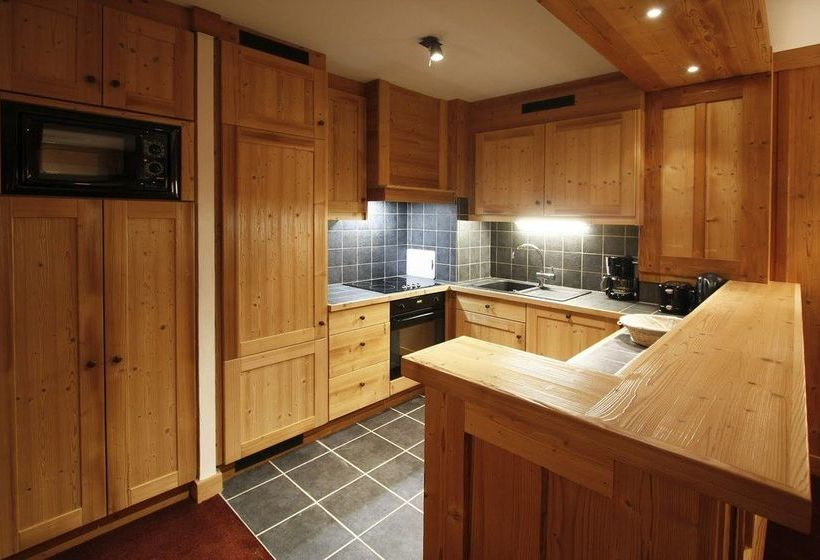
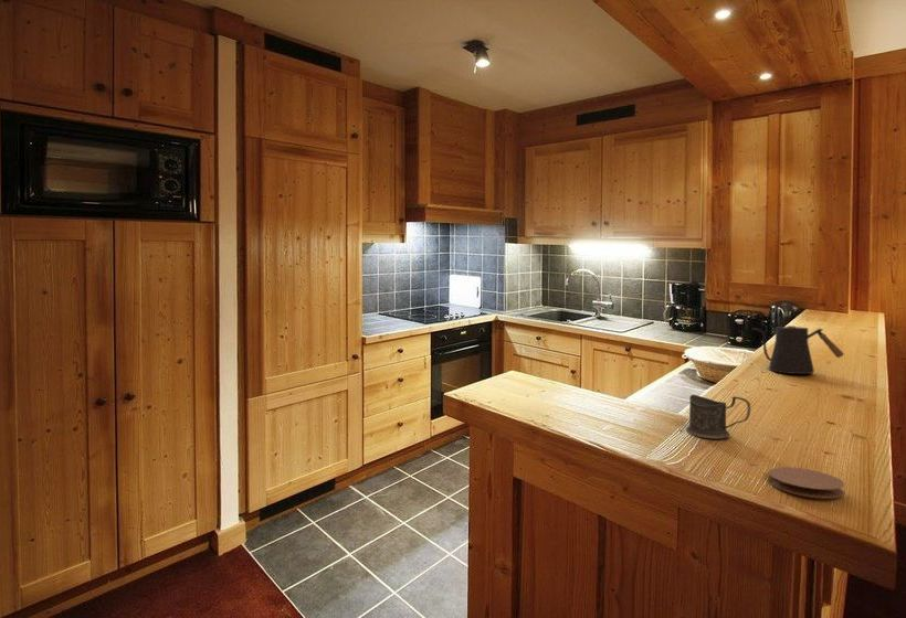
+ mug [685,394,751,439]
+ coaster [767,466,845,499]
+ kettle [750,324,845,375]
